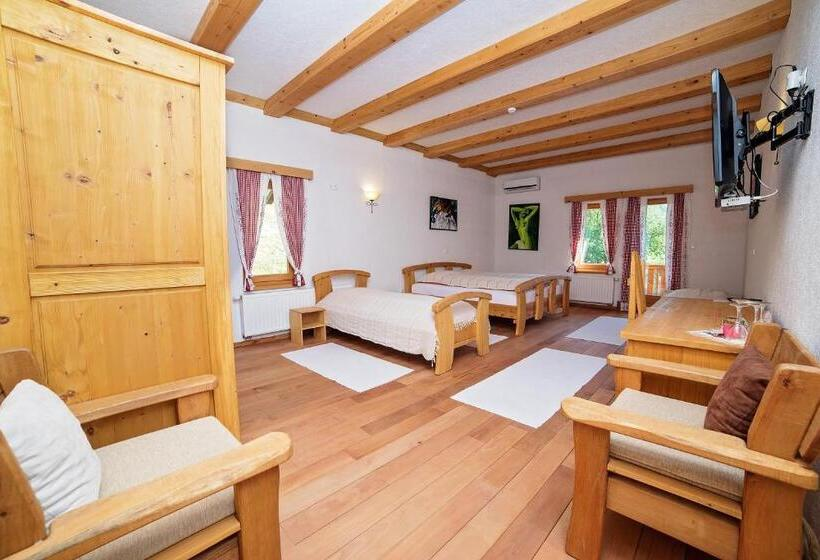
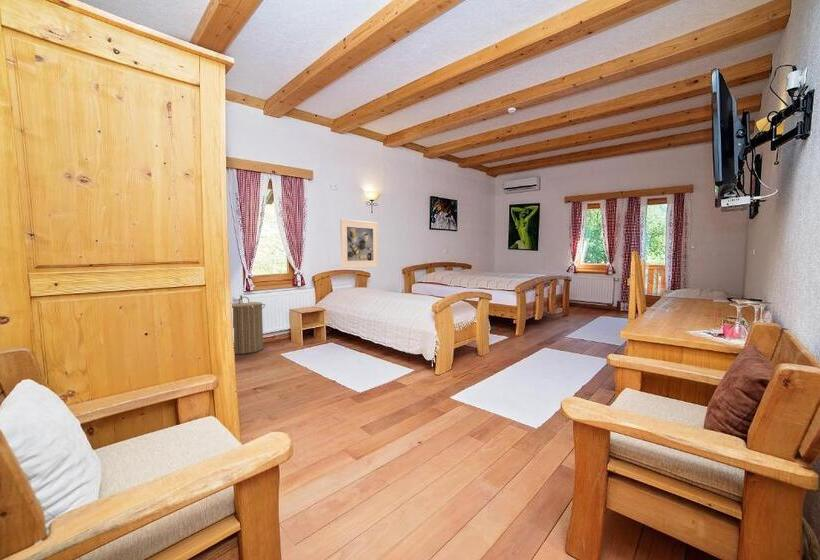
+ laundry hamper [231,296,266,355]
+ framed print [339,218,380,269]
